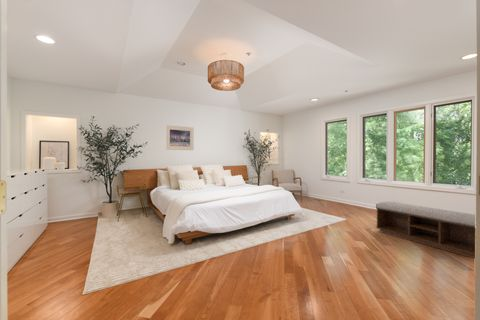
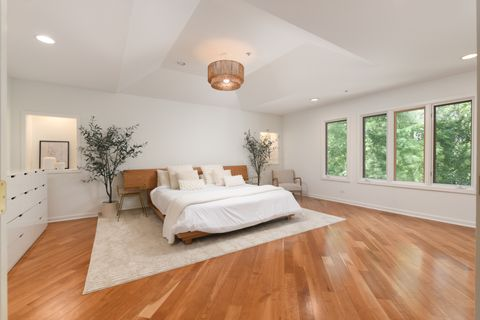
- bench [375,200,476,259]
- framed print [165,124,194,151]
